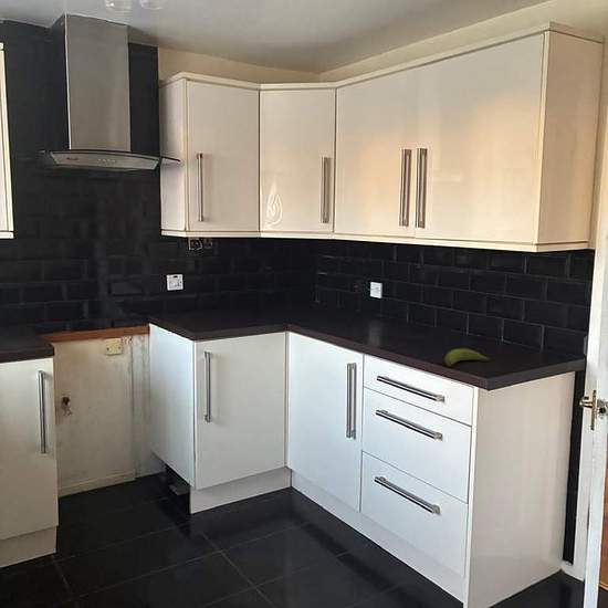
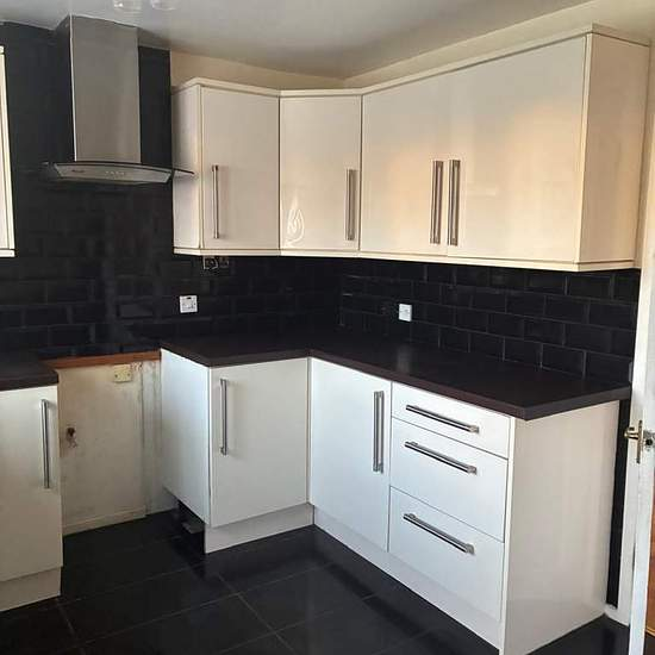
- fruit [444,347,491,367]
